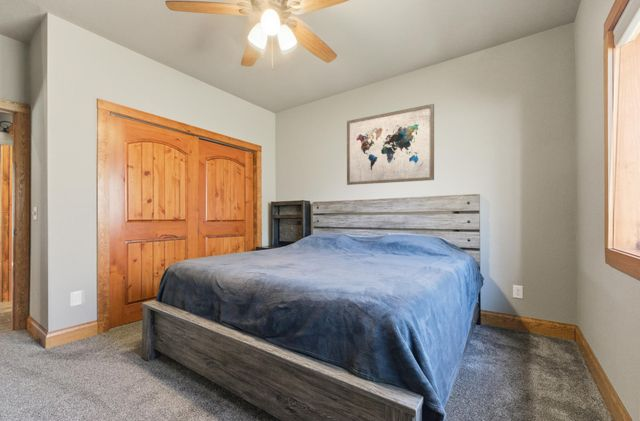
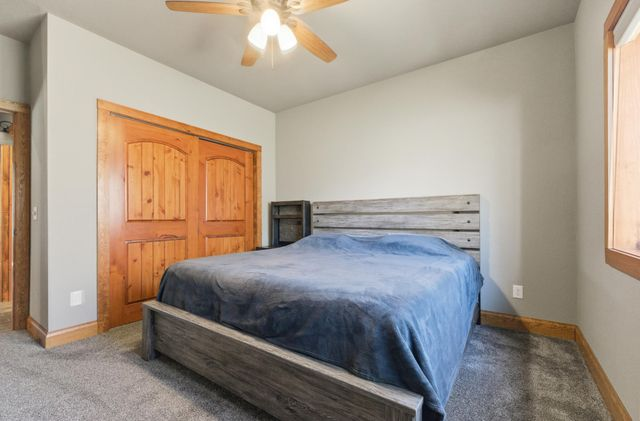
- wall art [346,103,435,186]
